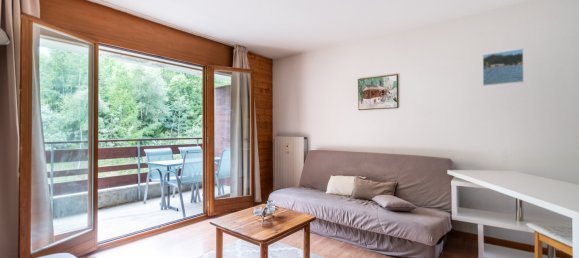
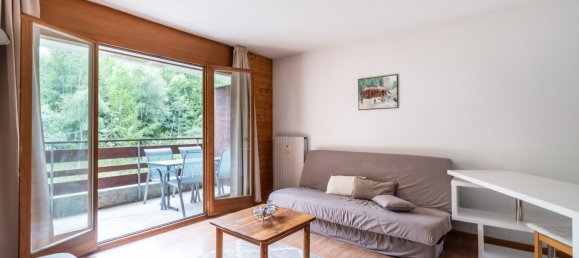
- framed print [482,48,525,87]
